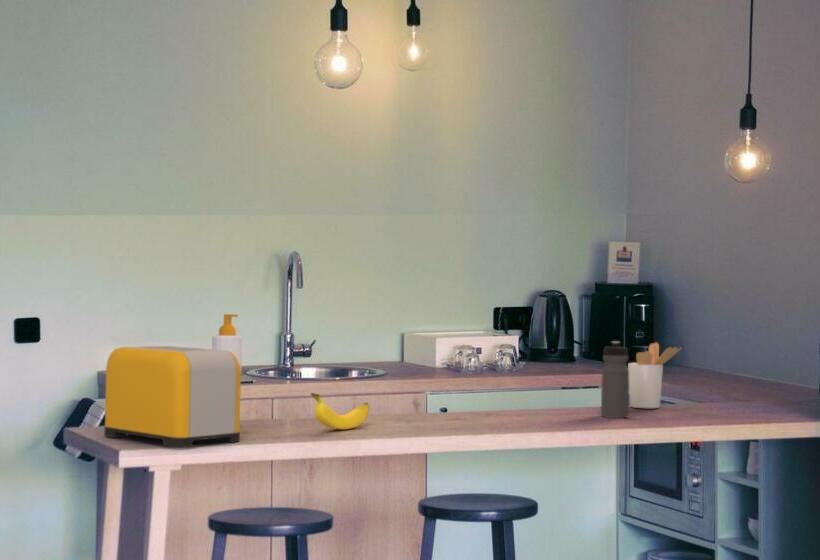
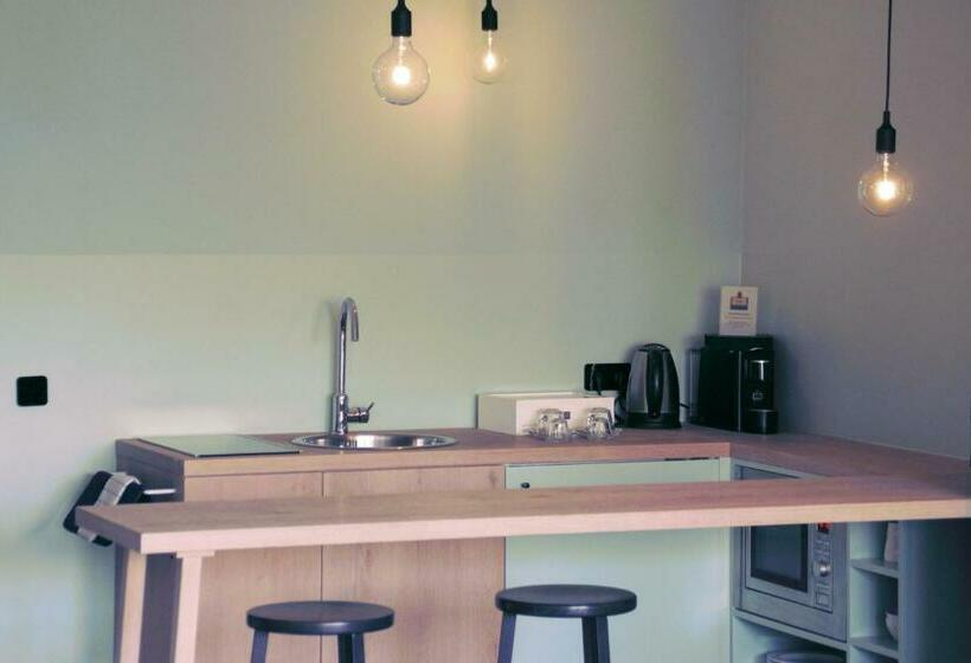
- toaster [103,345,242,448]
- banana [310,392,370,430]
- utensil holder [627,342,683,409]
- soap bottle [211,313,243,371]
- water bottle [600,340,630,419]
